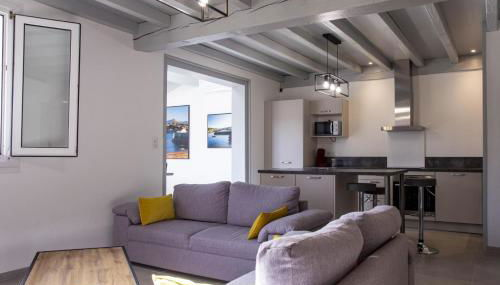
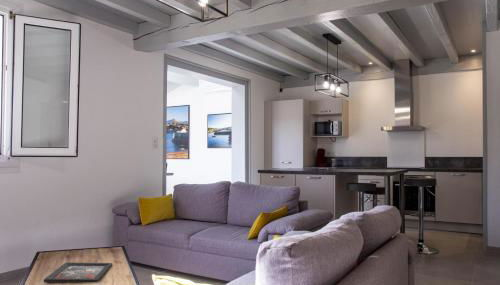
+ decorative tray [43,261,113,284]
